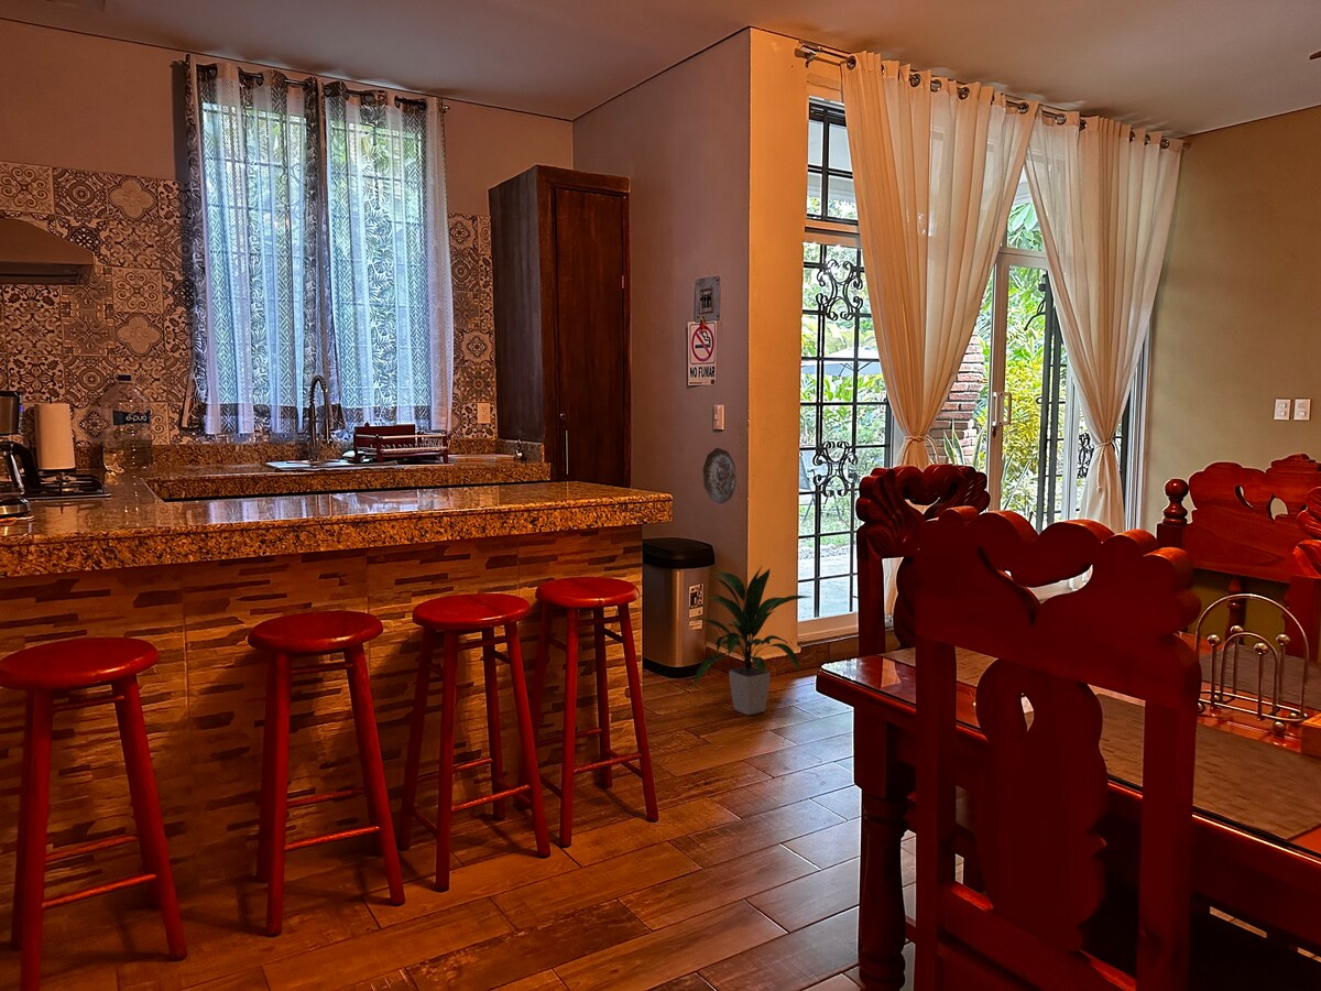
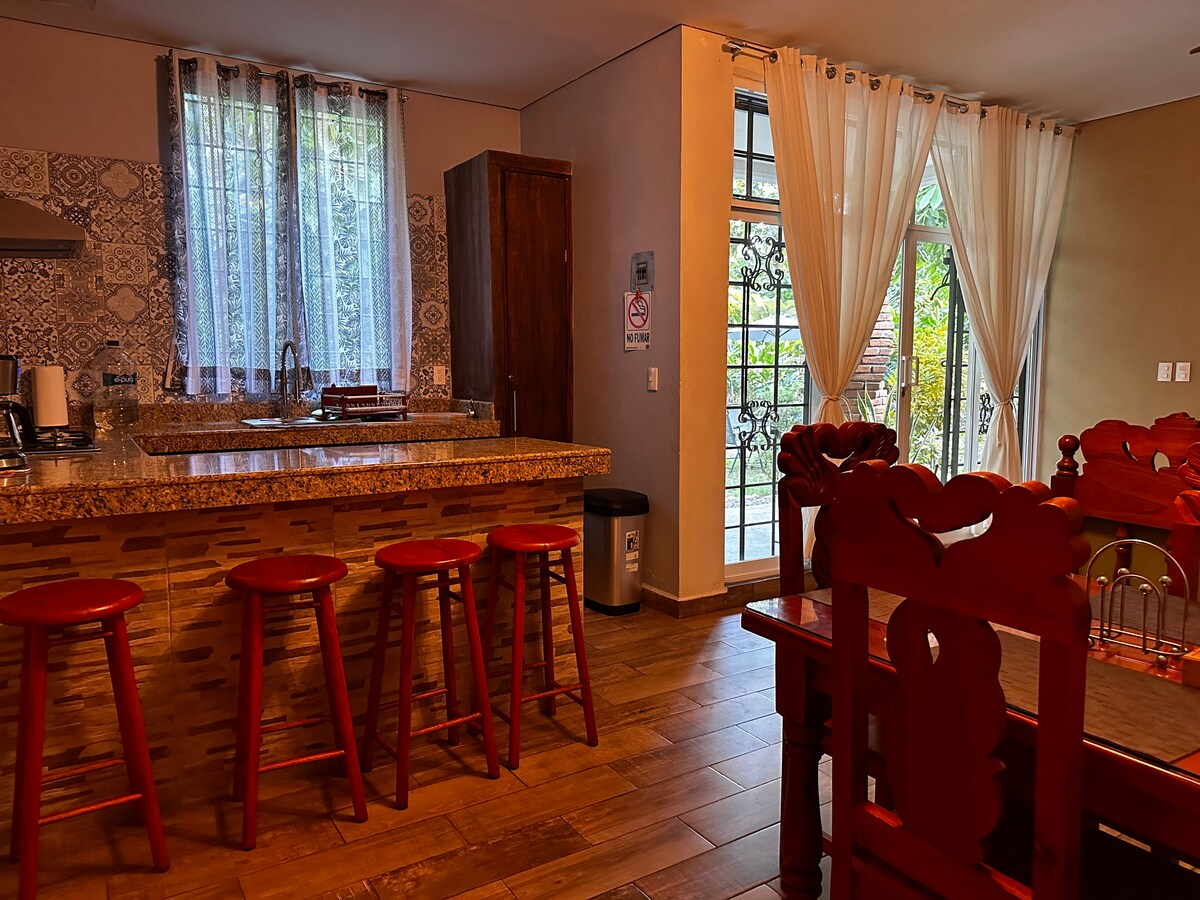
- decorative plate [702,447,736,504]
- indoor plant [691,563,811,716]
